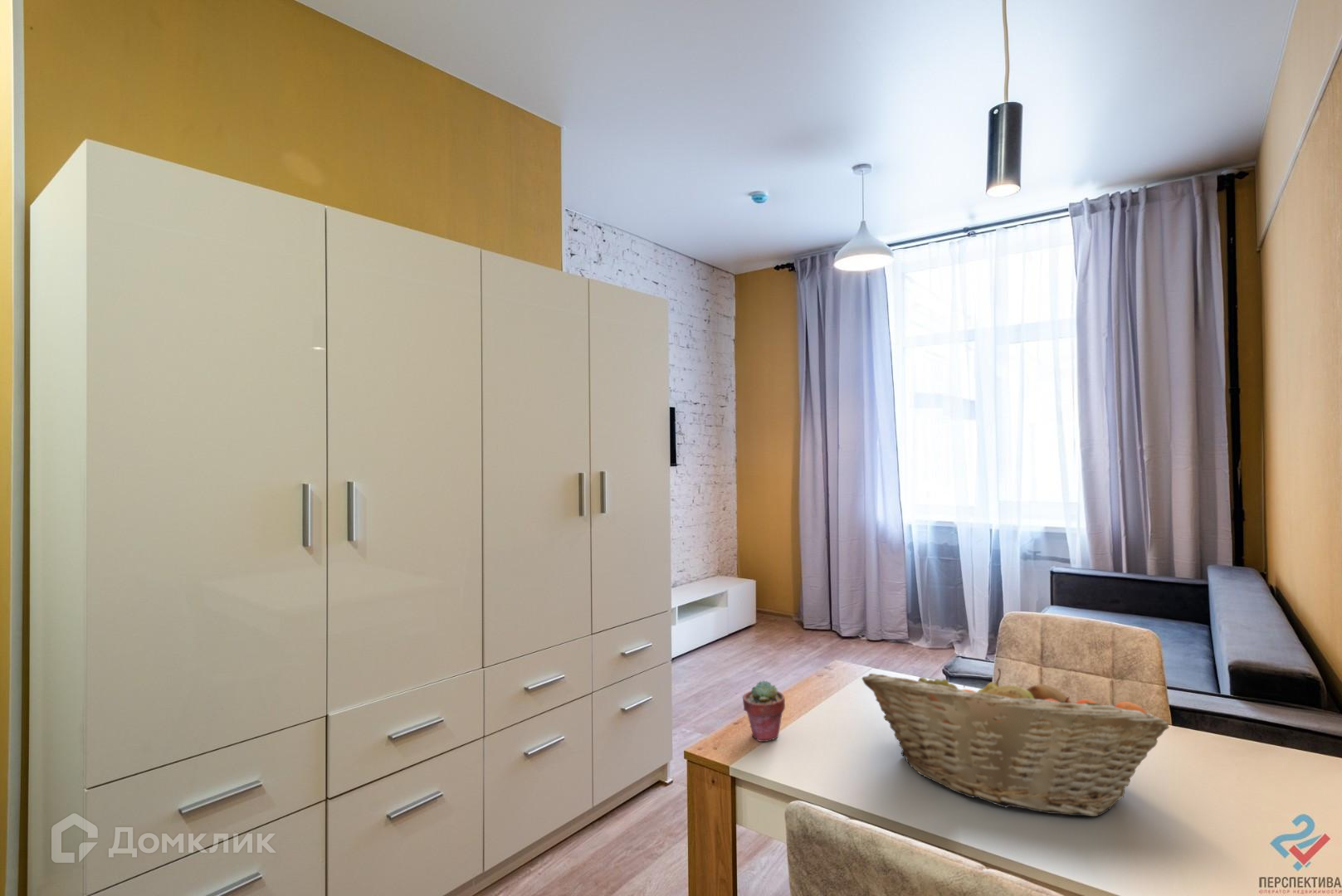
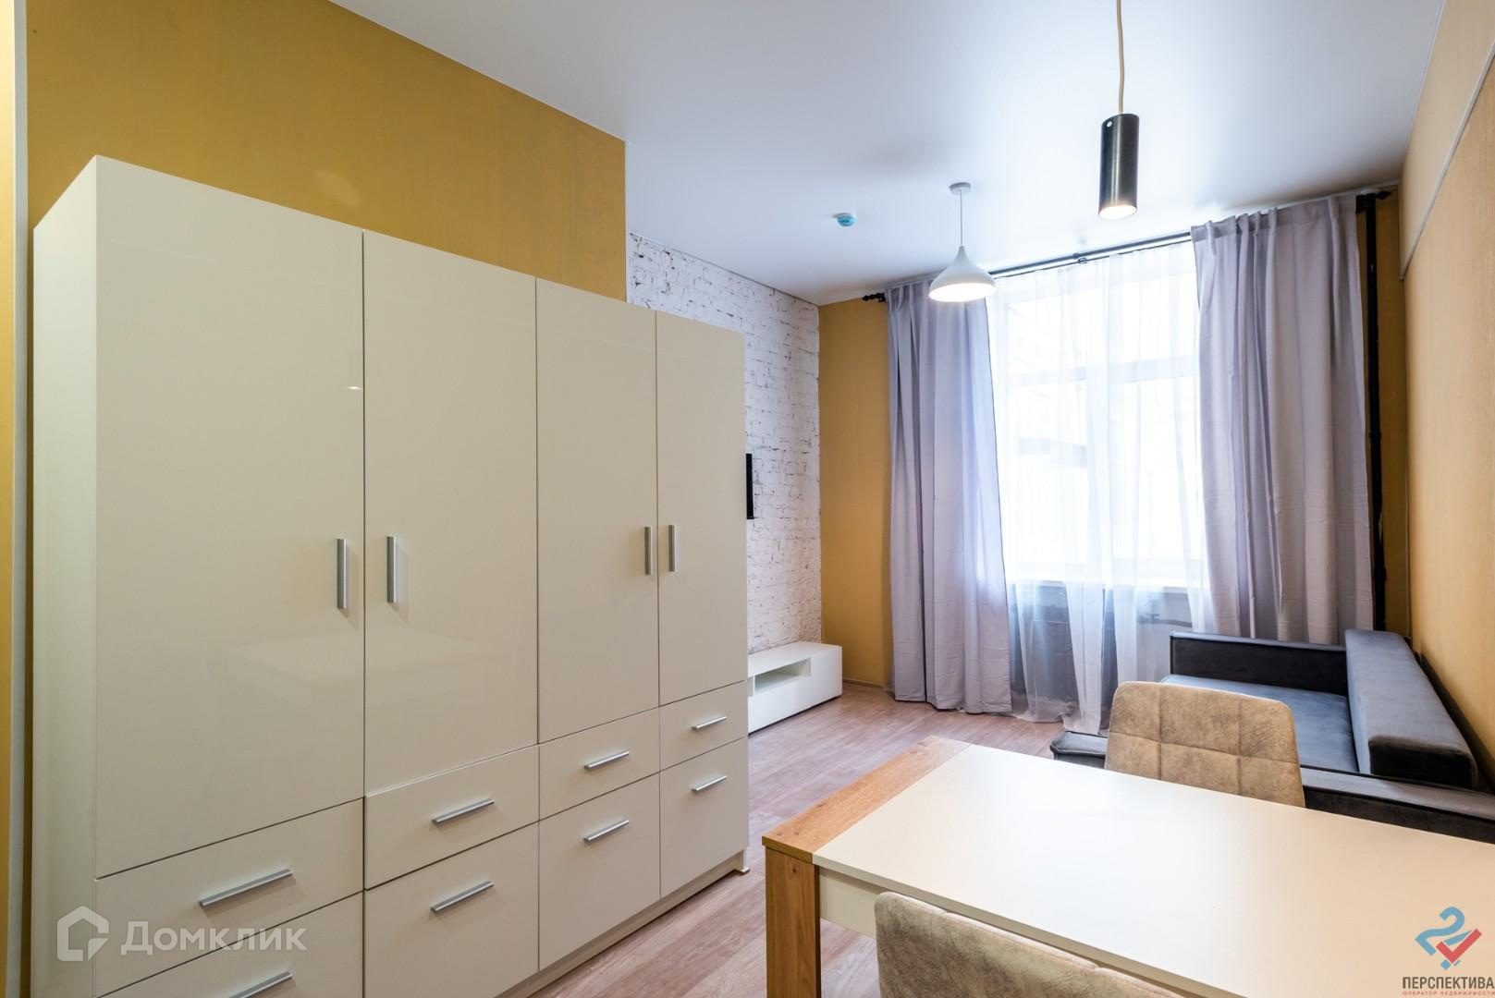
- fruit basket [861,667,1170,817]
- potted succulent [742,679,786,743]
